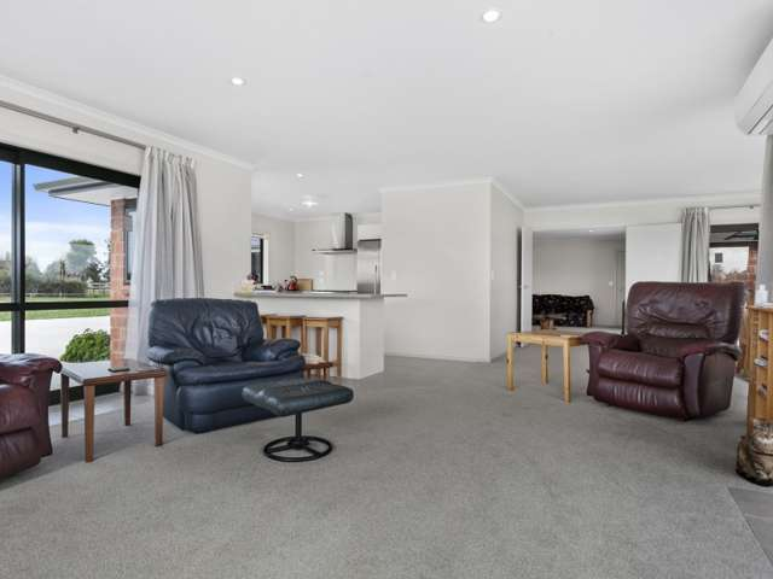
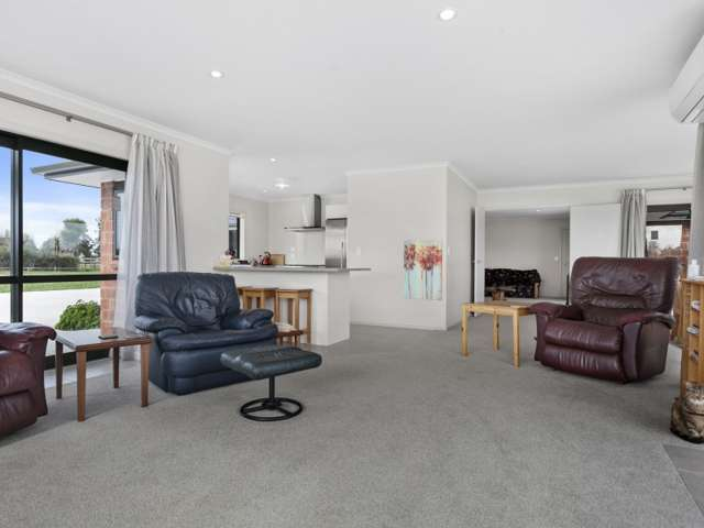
+ wall art [403,239,443,301]
